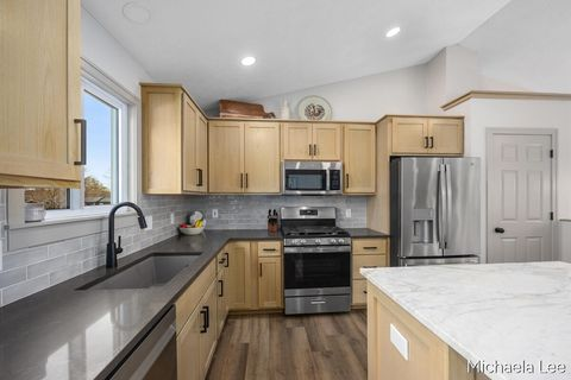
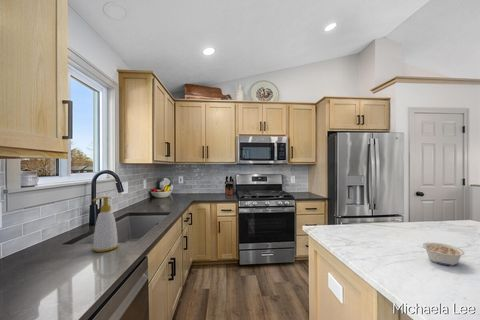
+ legume [422,241,466,267]
+ soap bottle [92,195,119,253]
